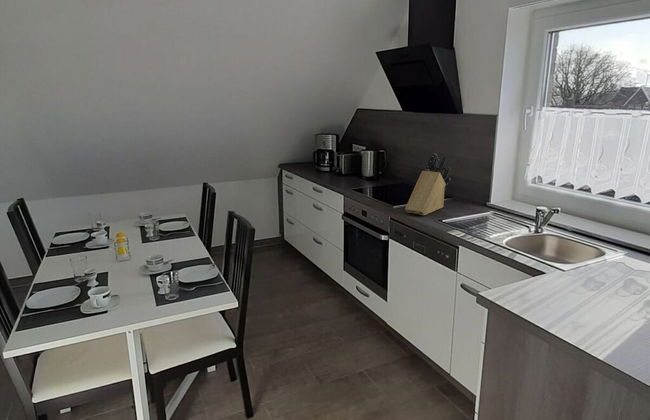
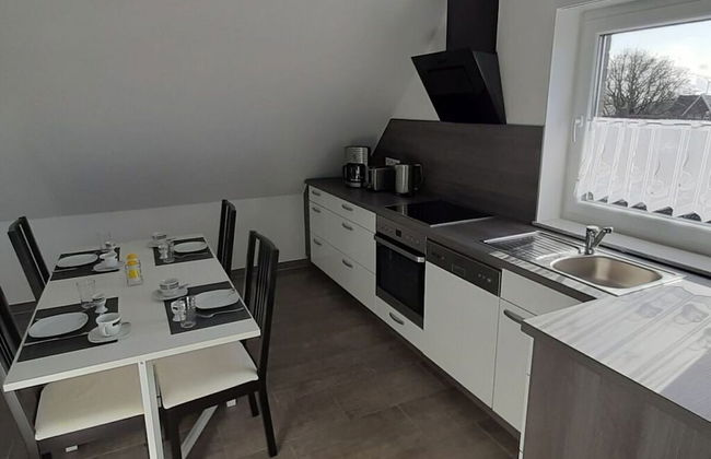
- knife block [404,152,452,216]
